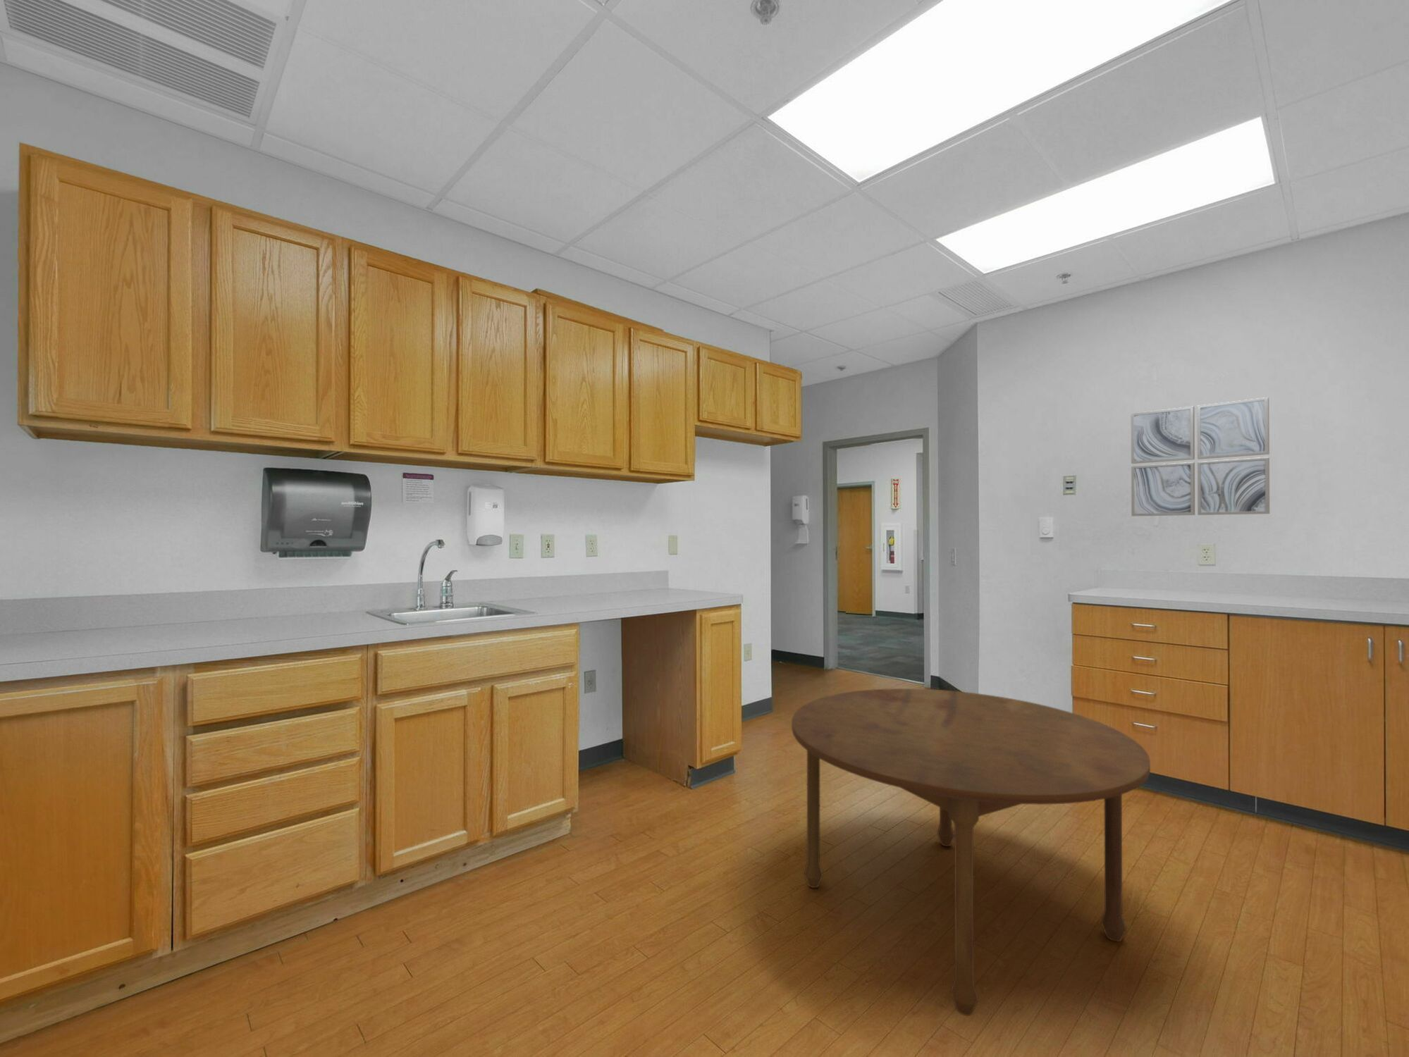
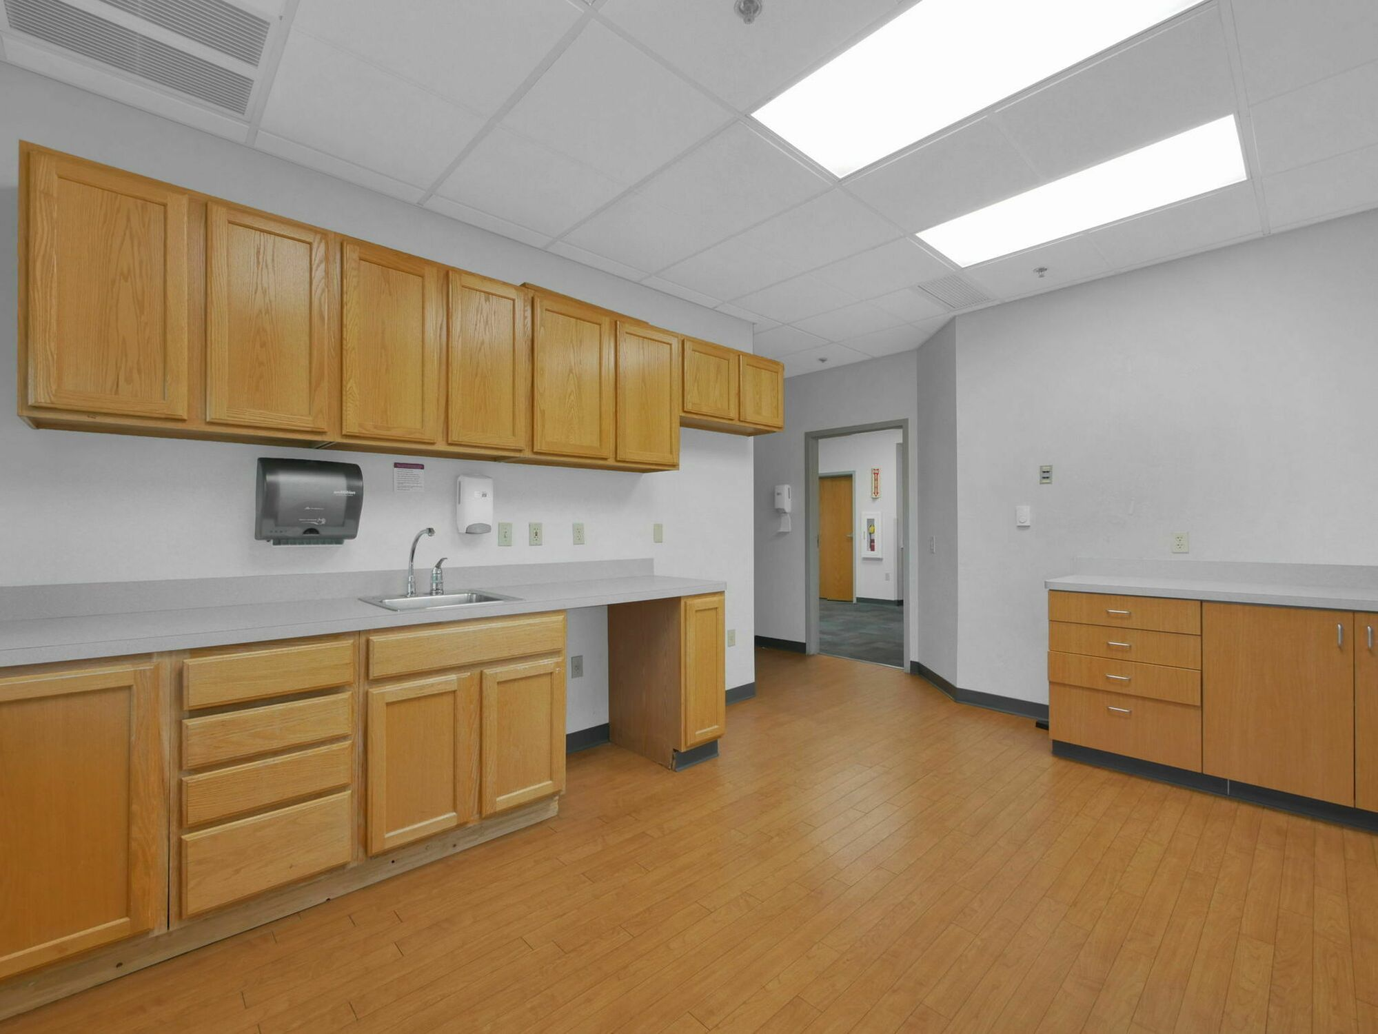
- wall art [1130,396,1270,516]
- dining table [791,687,1151,1016]
